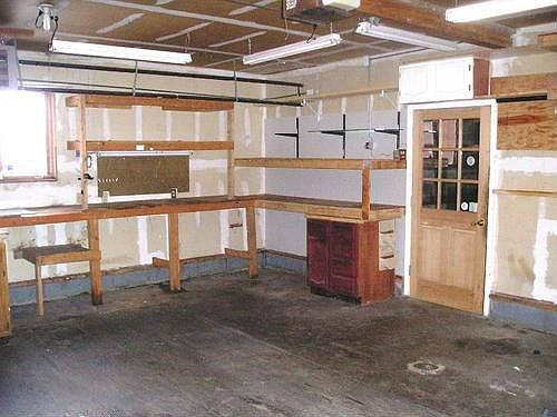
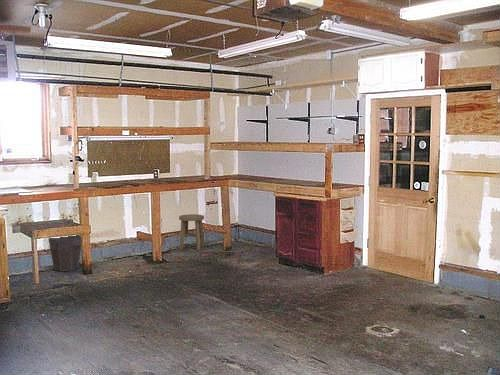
+ stool [178,213,205,251]
+ waste bin [47,234,82,272]
